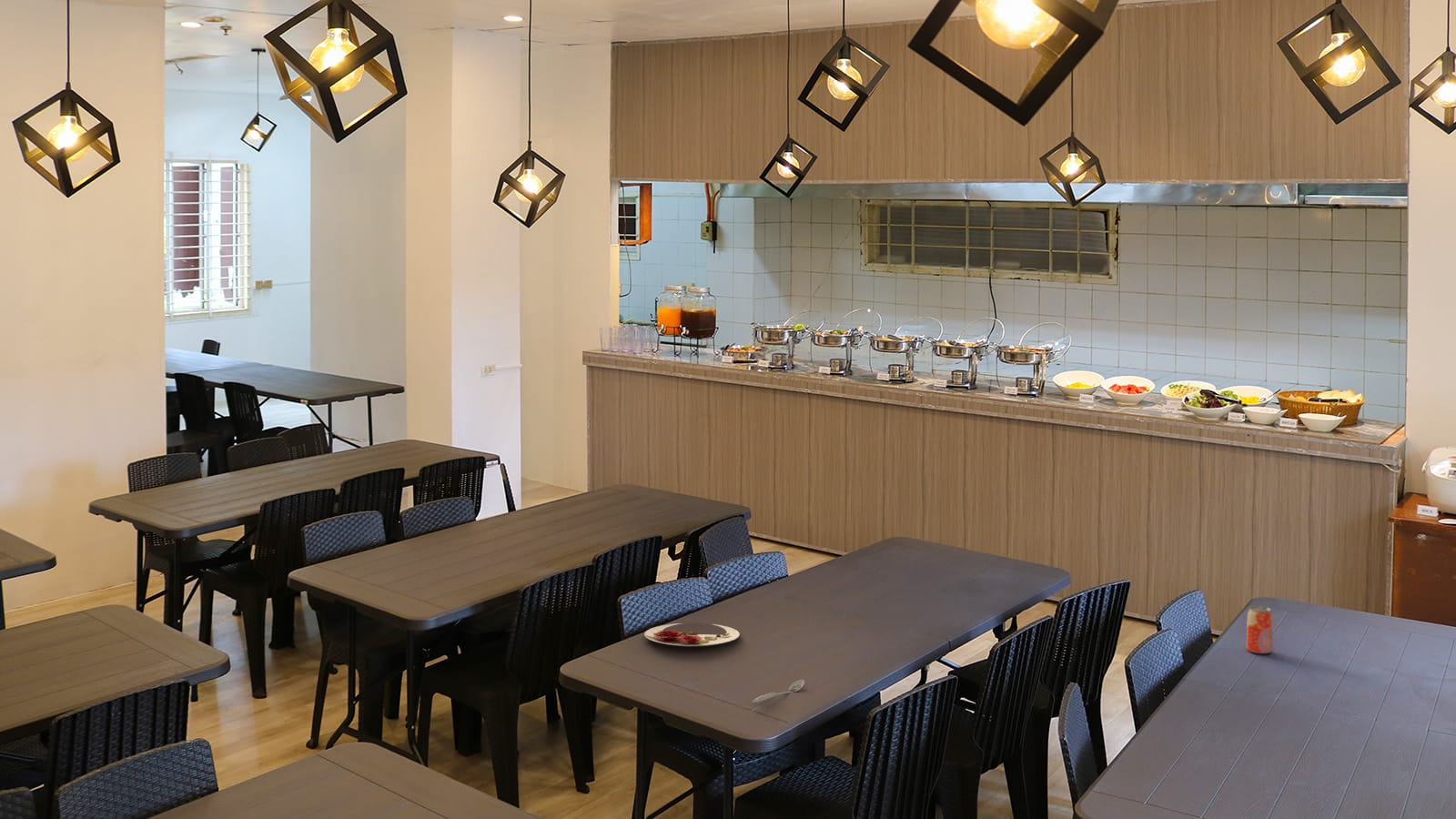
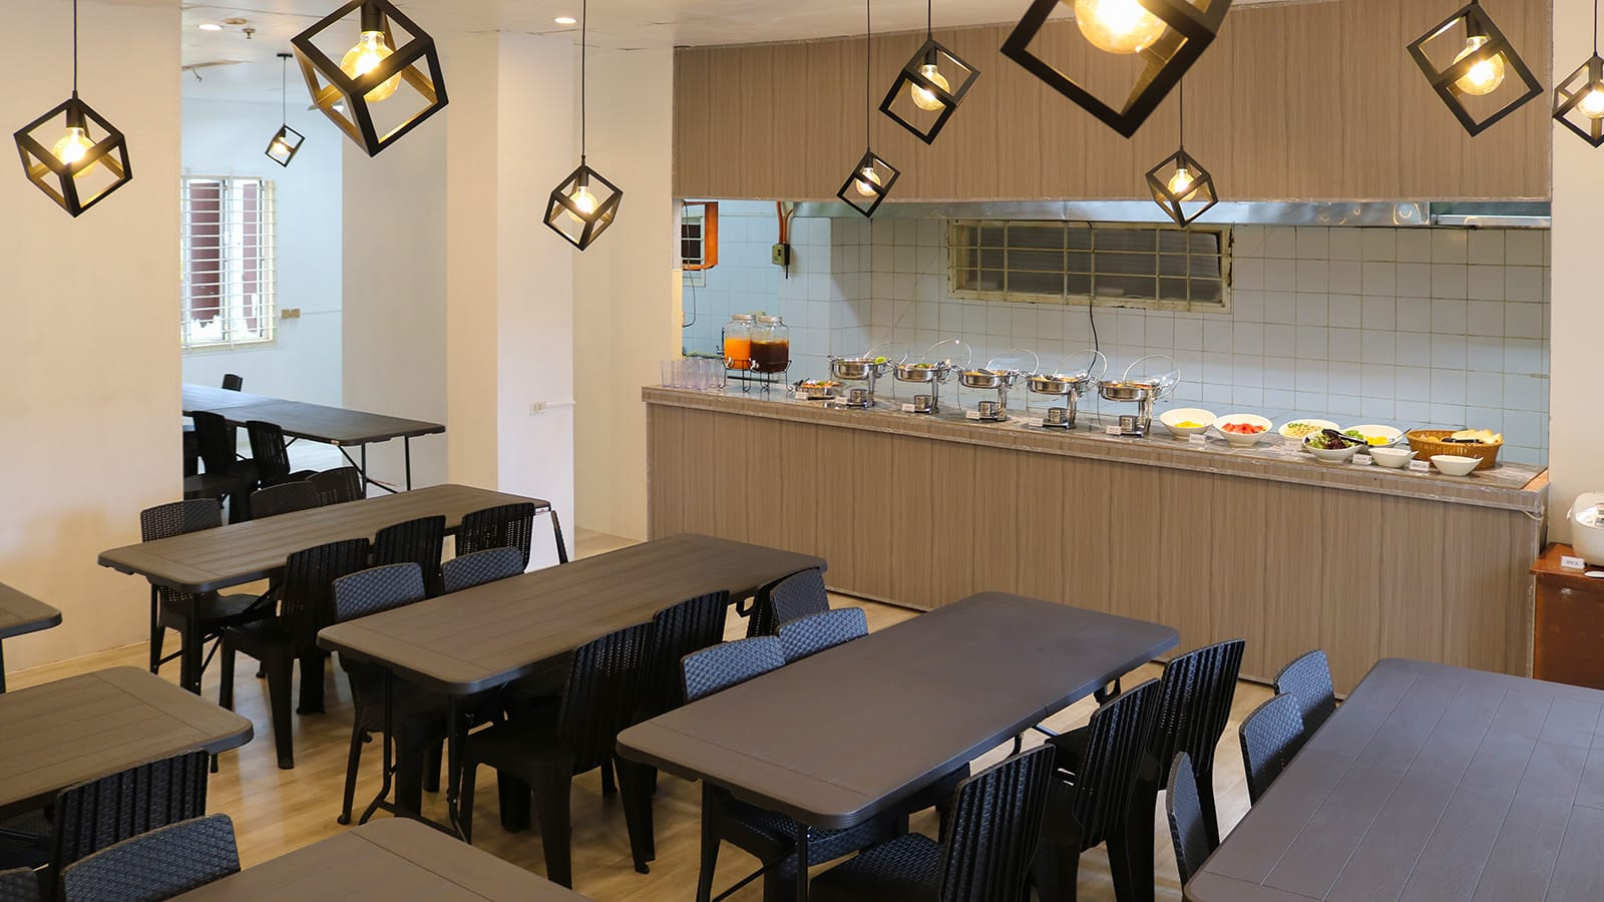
- spoon [752,679,805,703]
- beverage can [1246,606,1273,654]
- plate [643,622,741,647]
